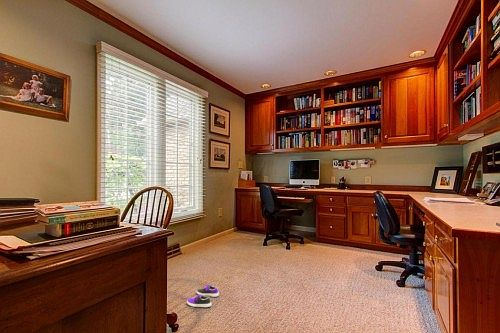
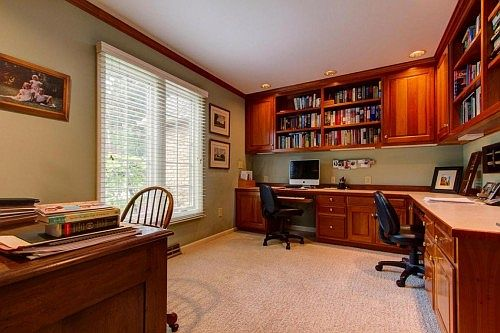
- shoe [186,283,220,308]
